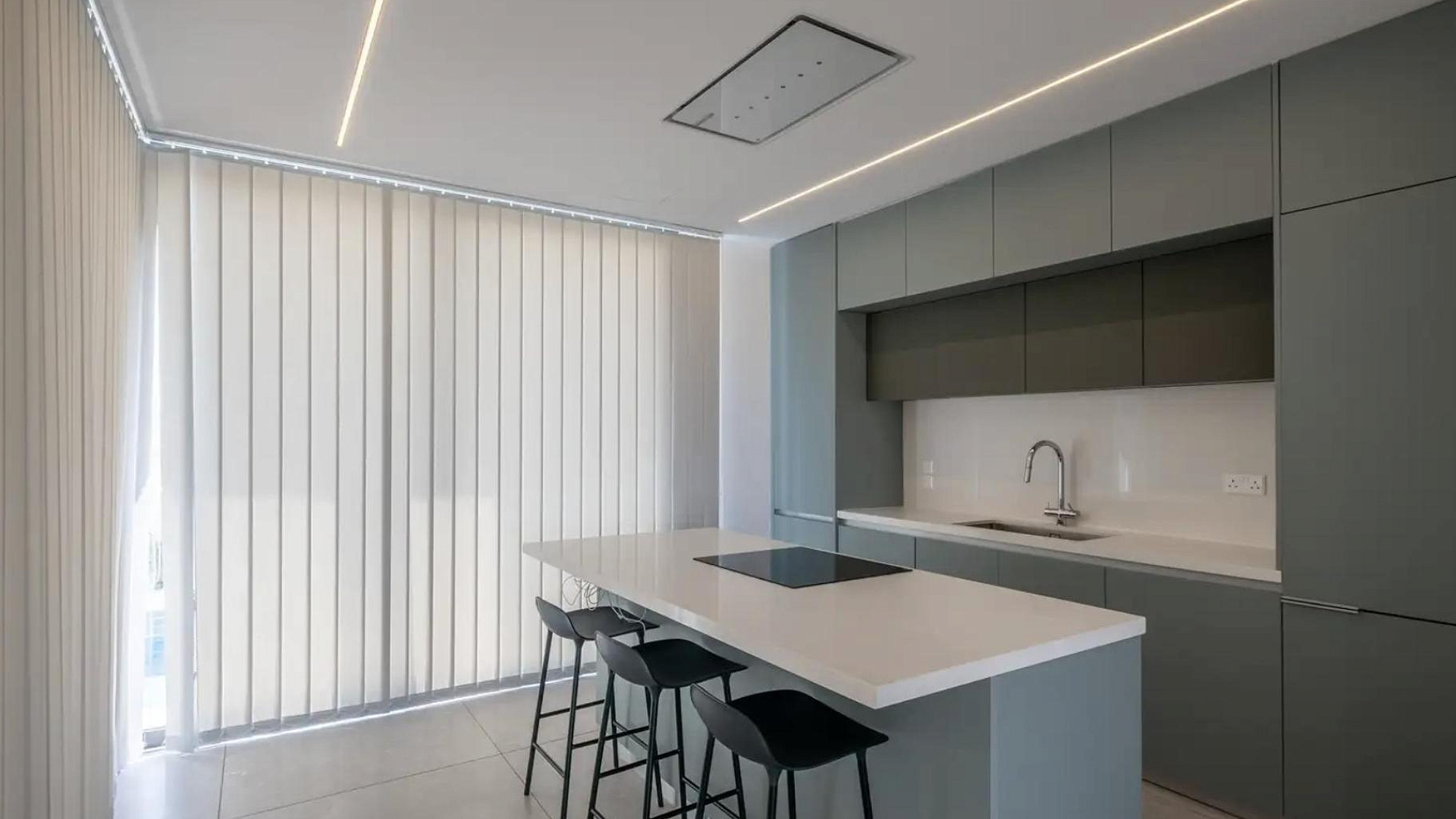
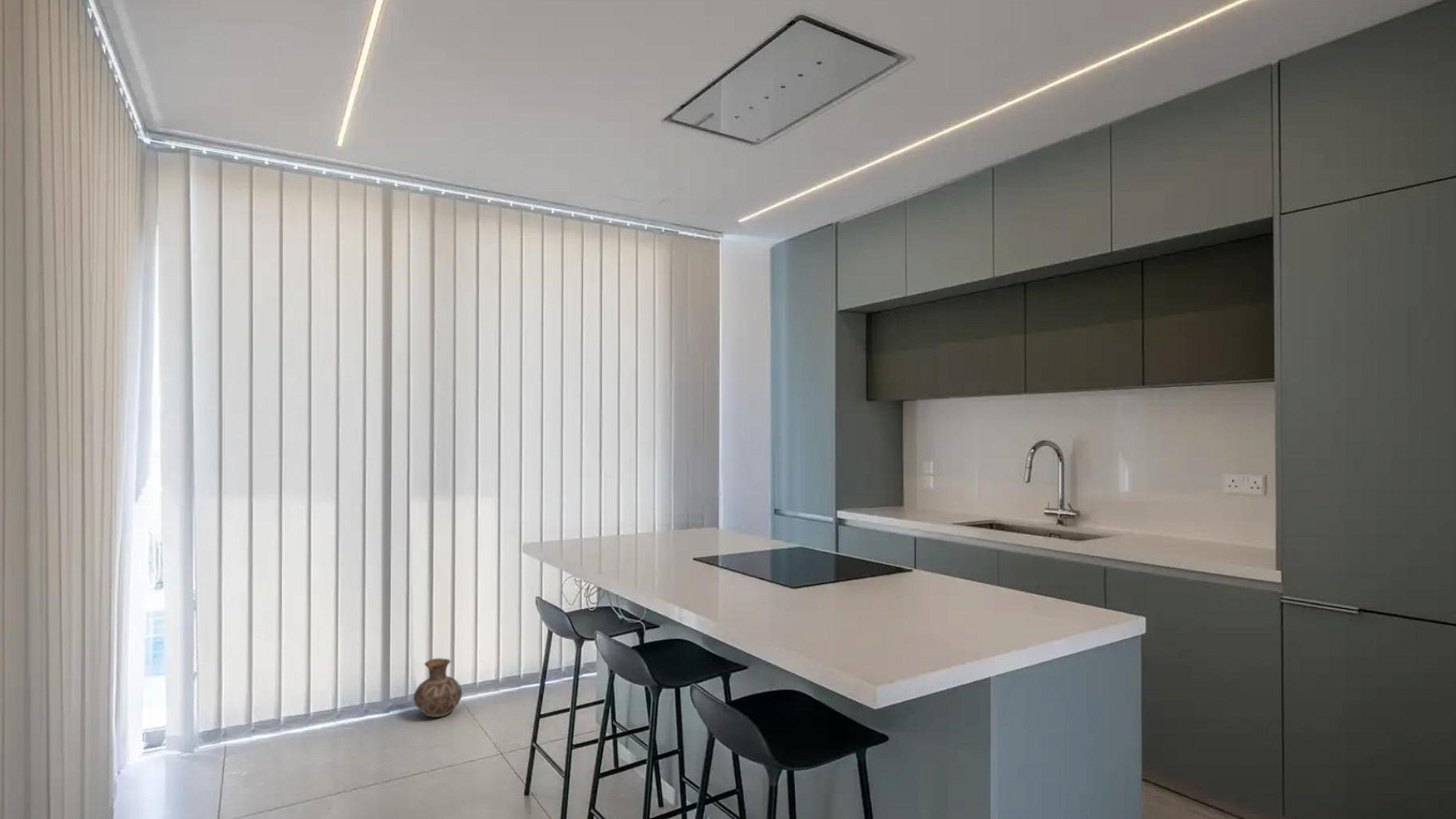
+ ceramic jug [413,657,463,718]
